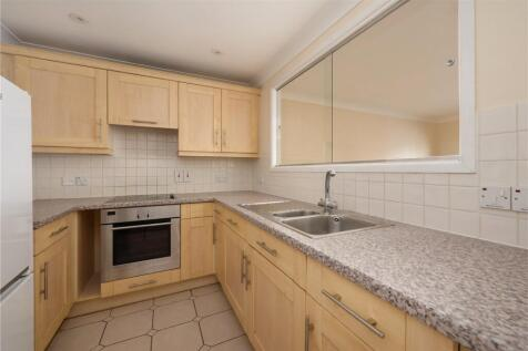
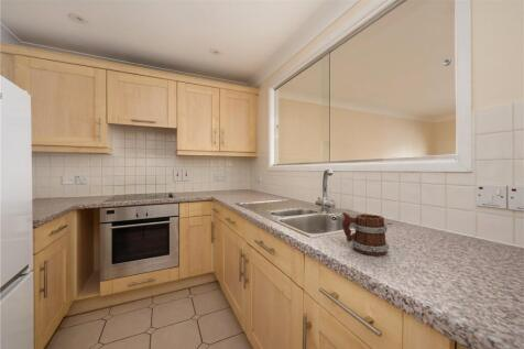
+ mug [341,211,391,257]
